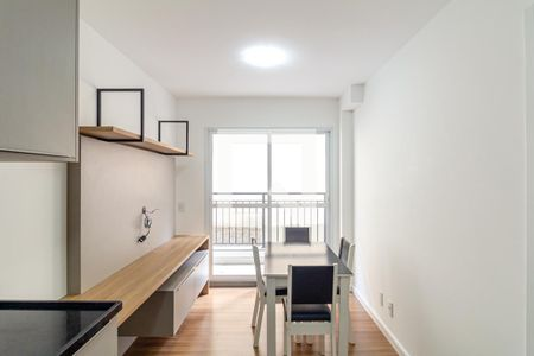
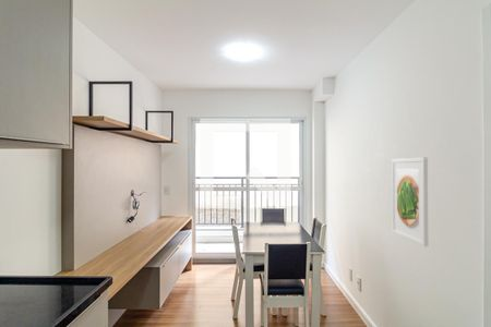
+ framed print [391,156,429,247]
